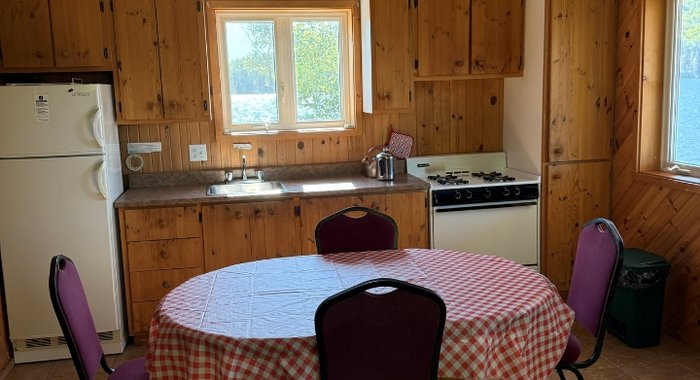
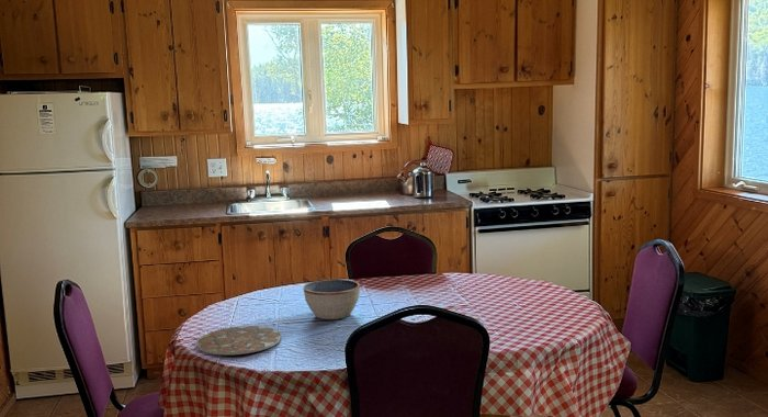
+ plate [196,325,282,356]
+ bowl [302,279,361,320]
